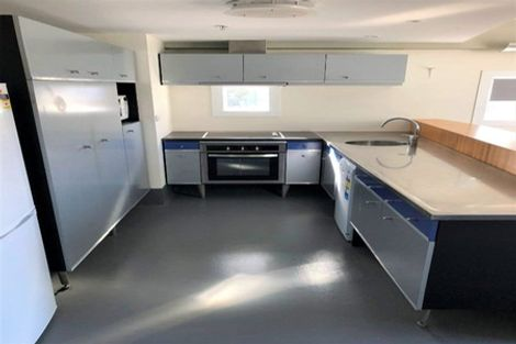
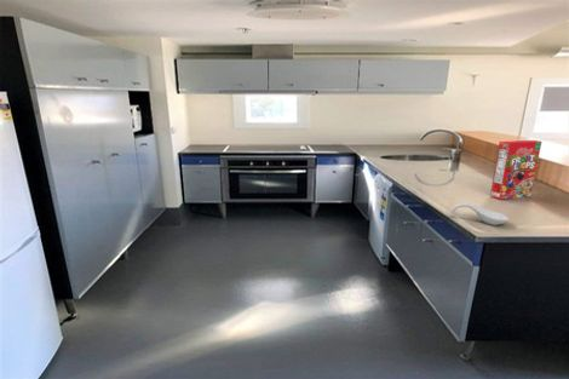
+ spoon rest [449,202,510,226]
+ cereal box [489,139,542,201]
